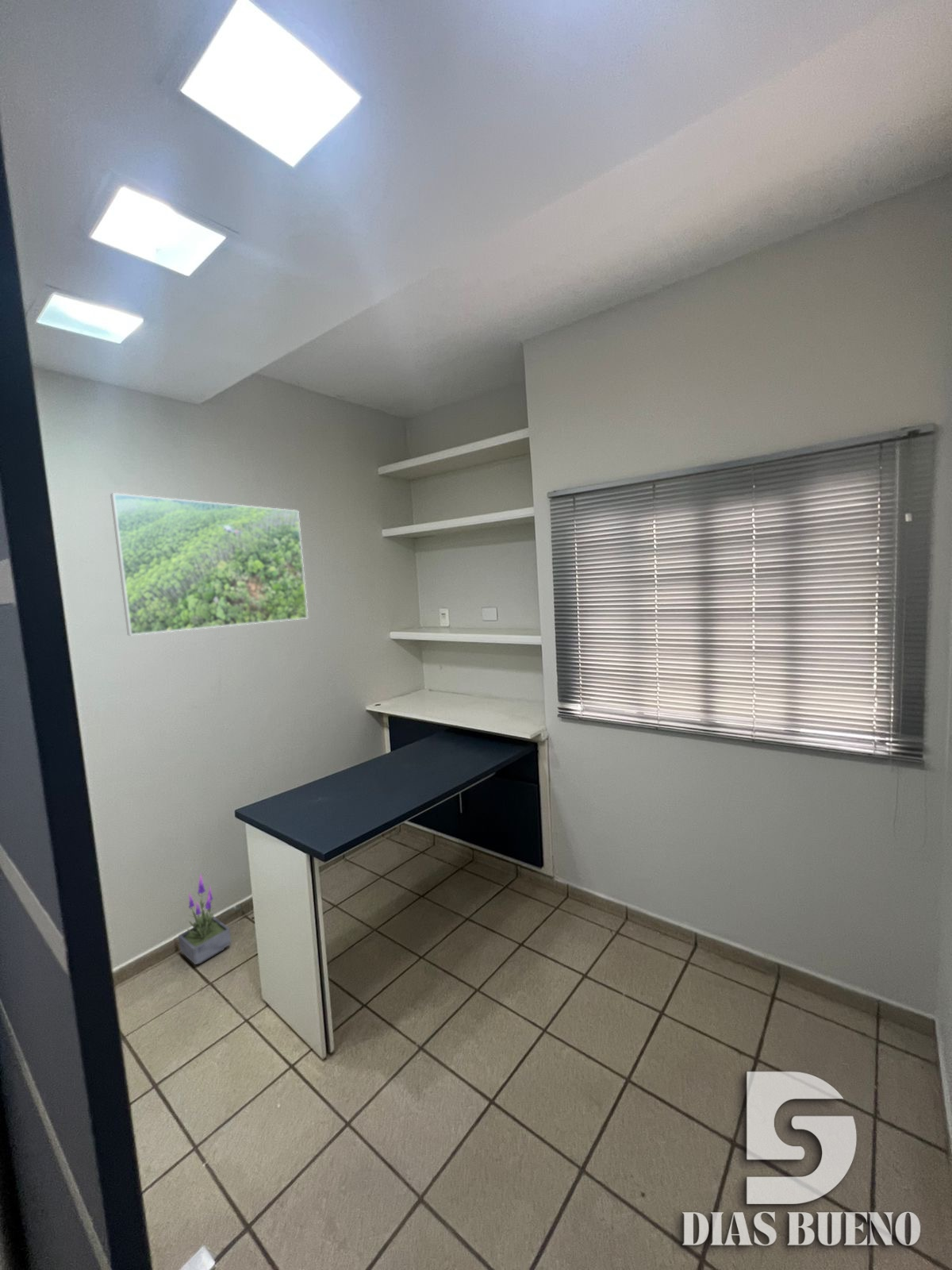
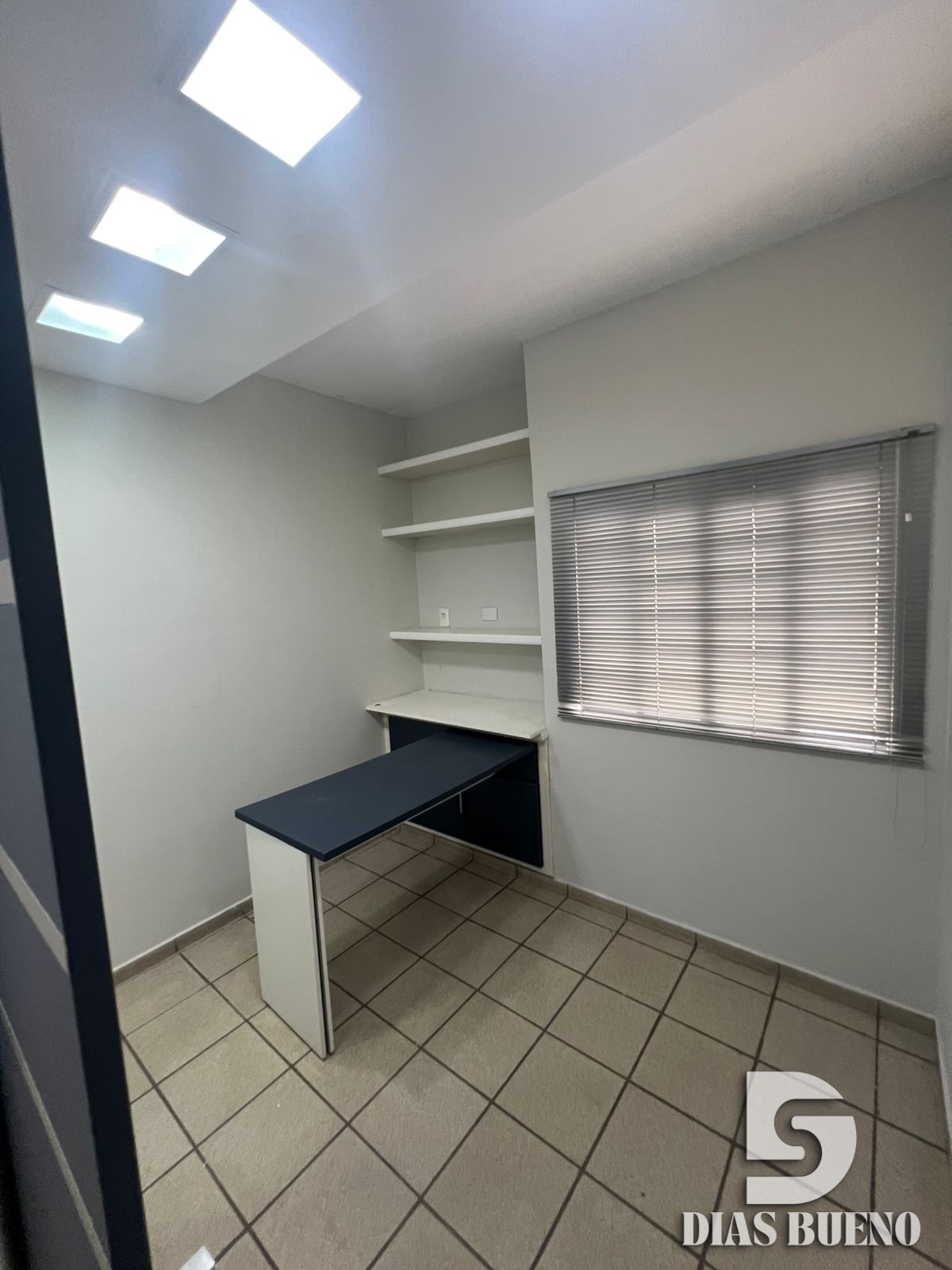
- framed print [109,492,309,636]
- potted plant [178,874,232,965]
